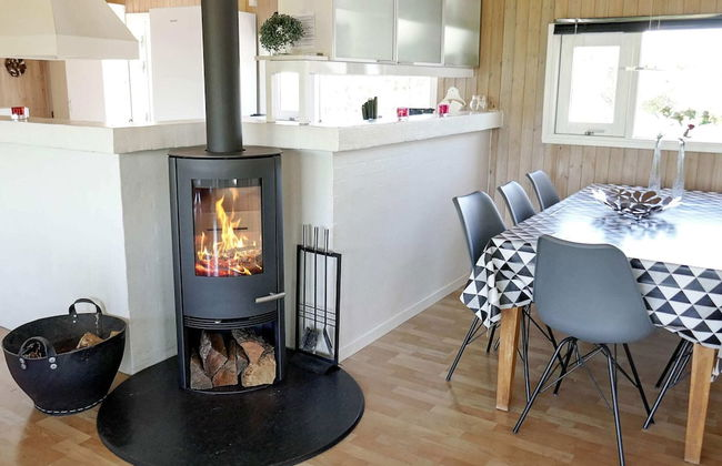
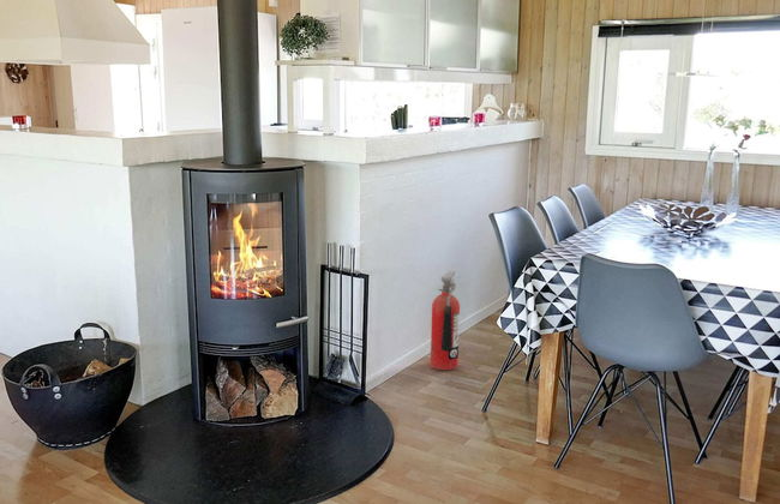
+ fire extinguisher [430,270,461,371]
